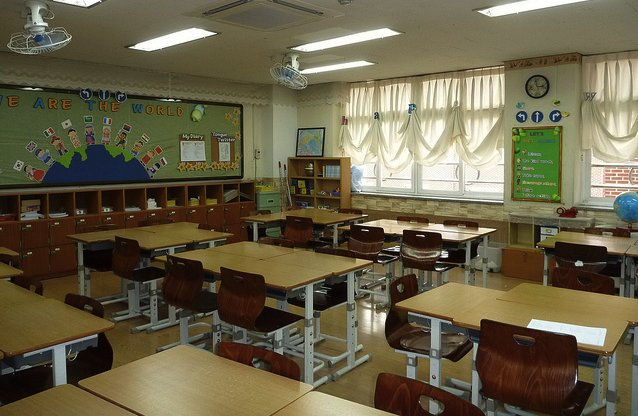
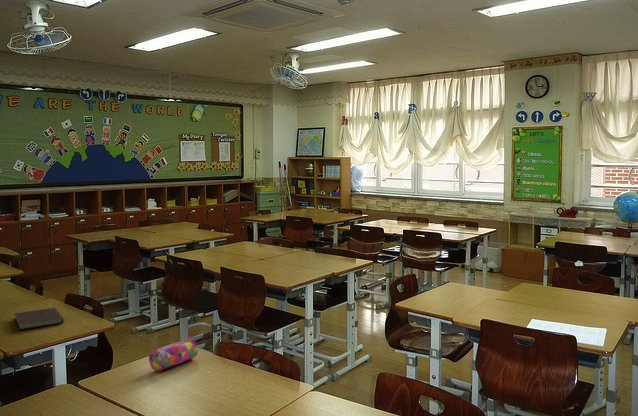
+ pencil case [148,336,199,372]
+ notebook [13,307,64,331]
